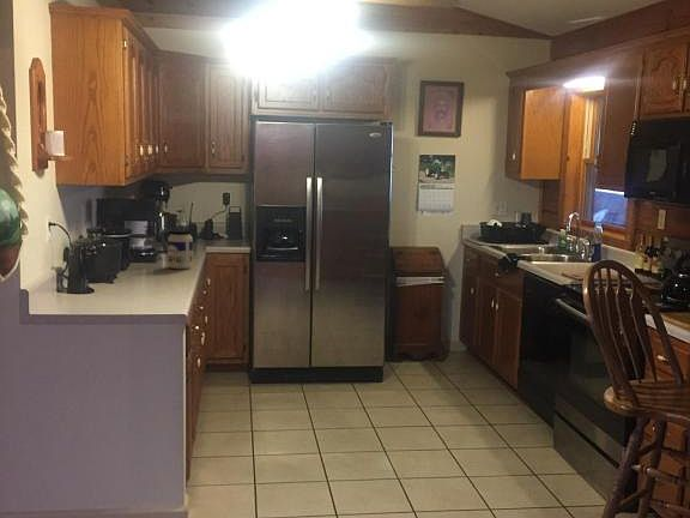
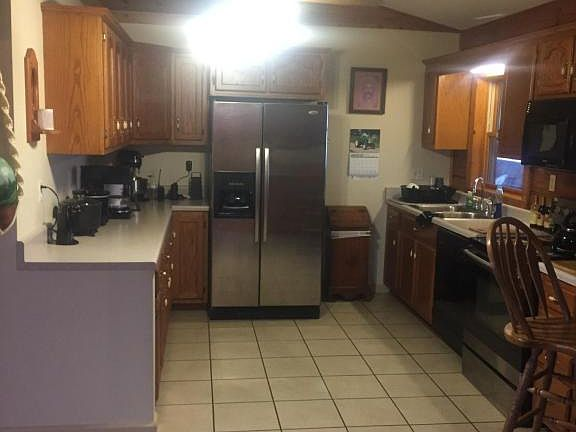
- jar [167,229,194,270]
